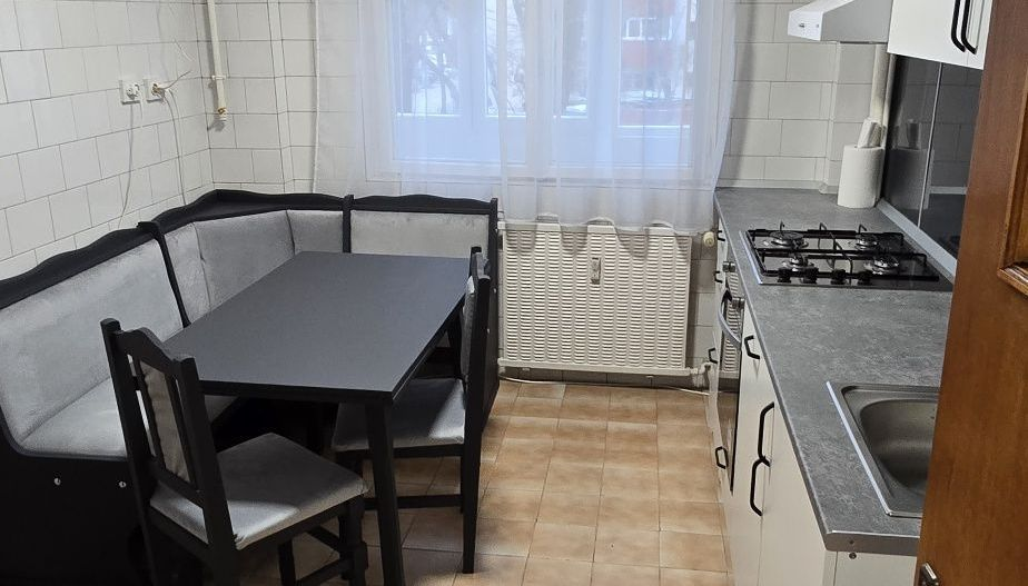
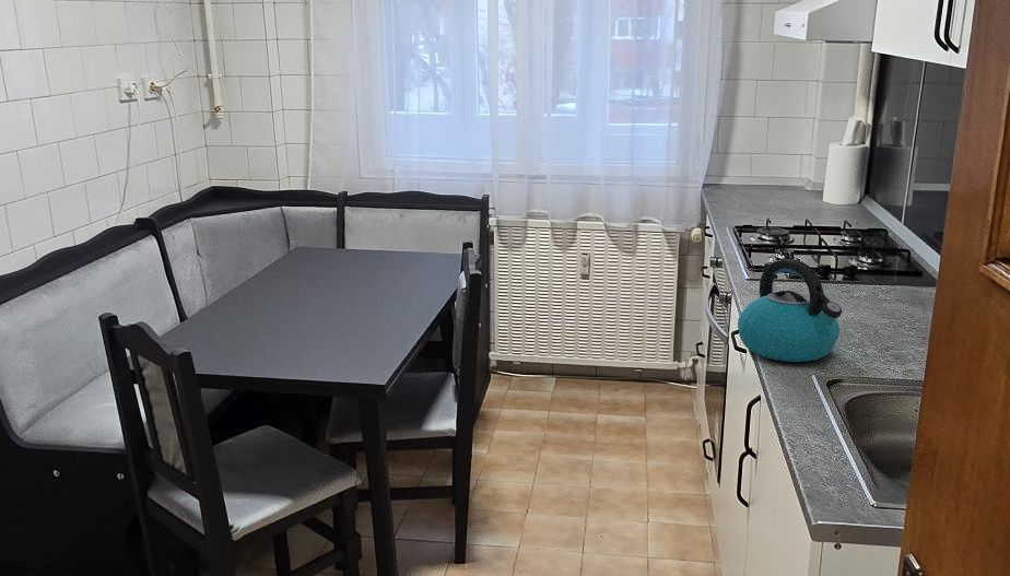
+ kettle [737,258,843,363]
